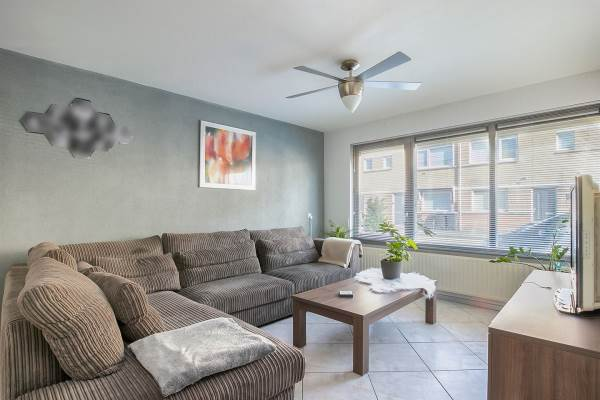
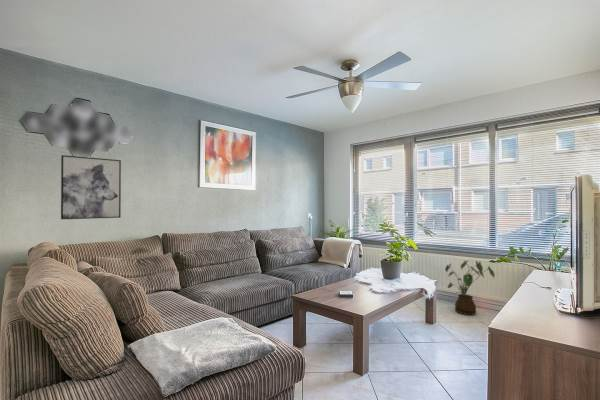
+ house plant [444,259,496,316]
+ wall art [60,154,122,220]
